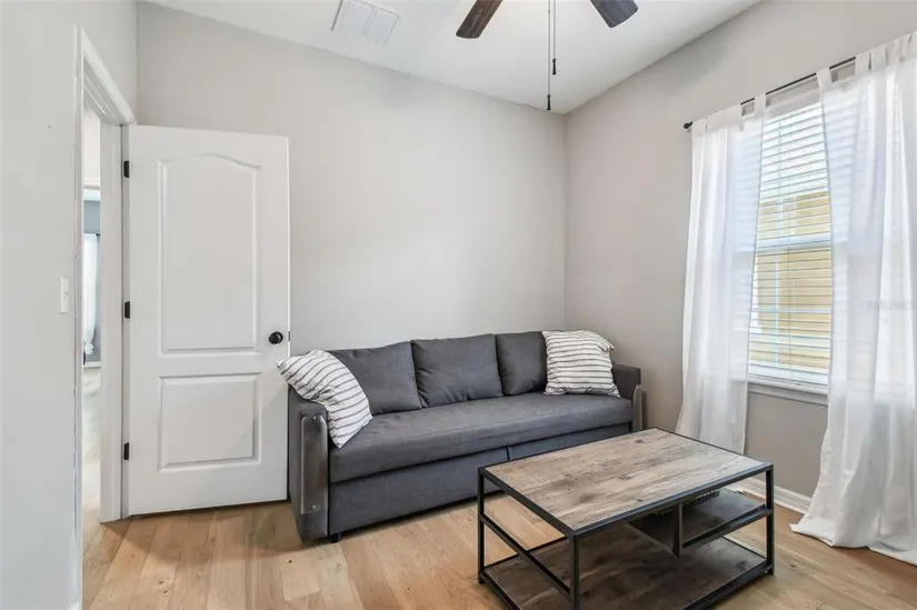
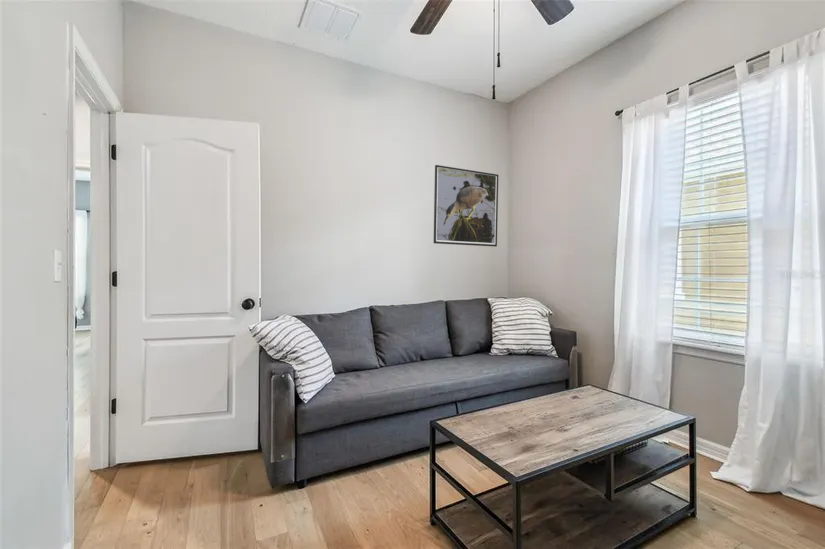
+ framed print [433,164,499,248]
